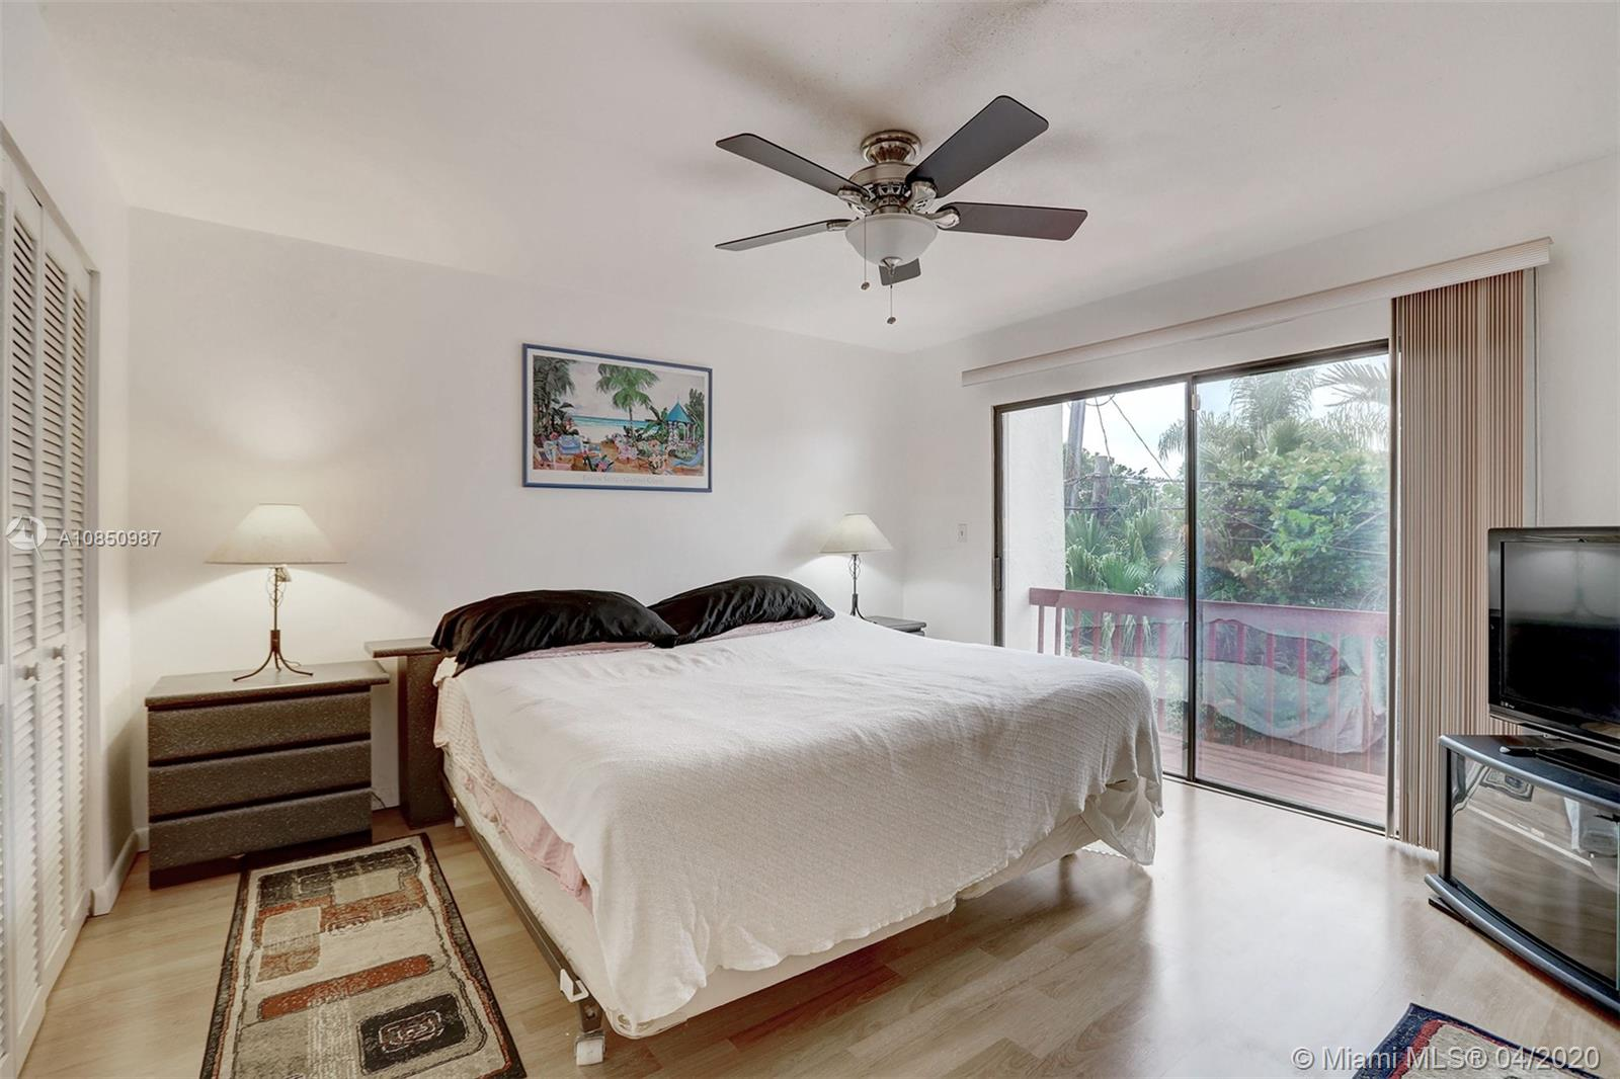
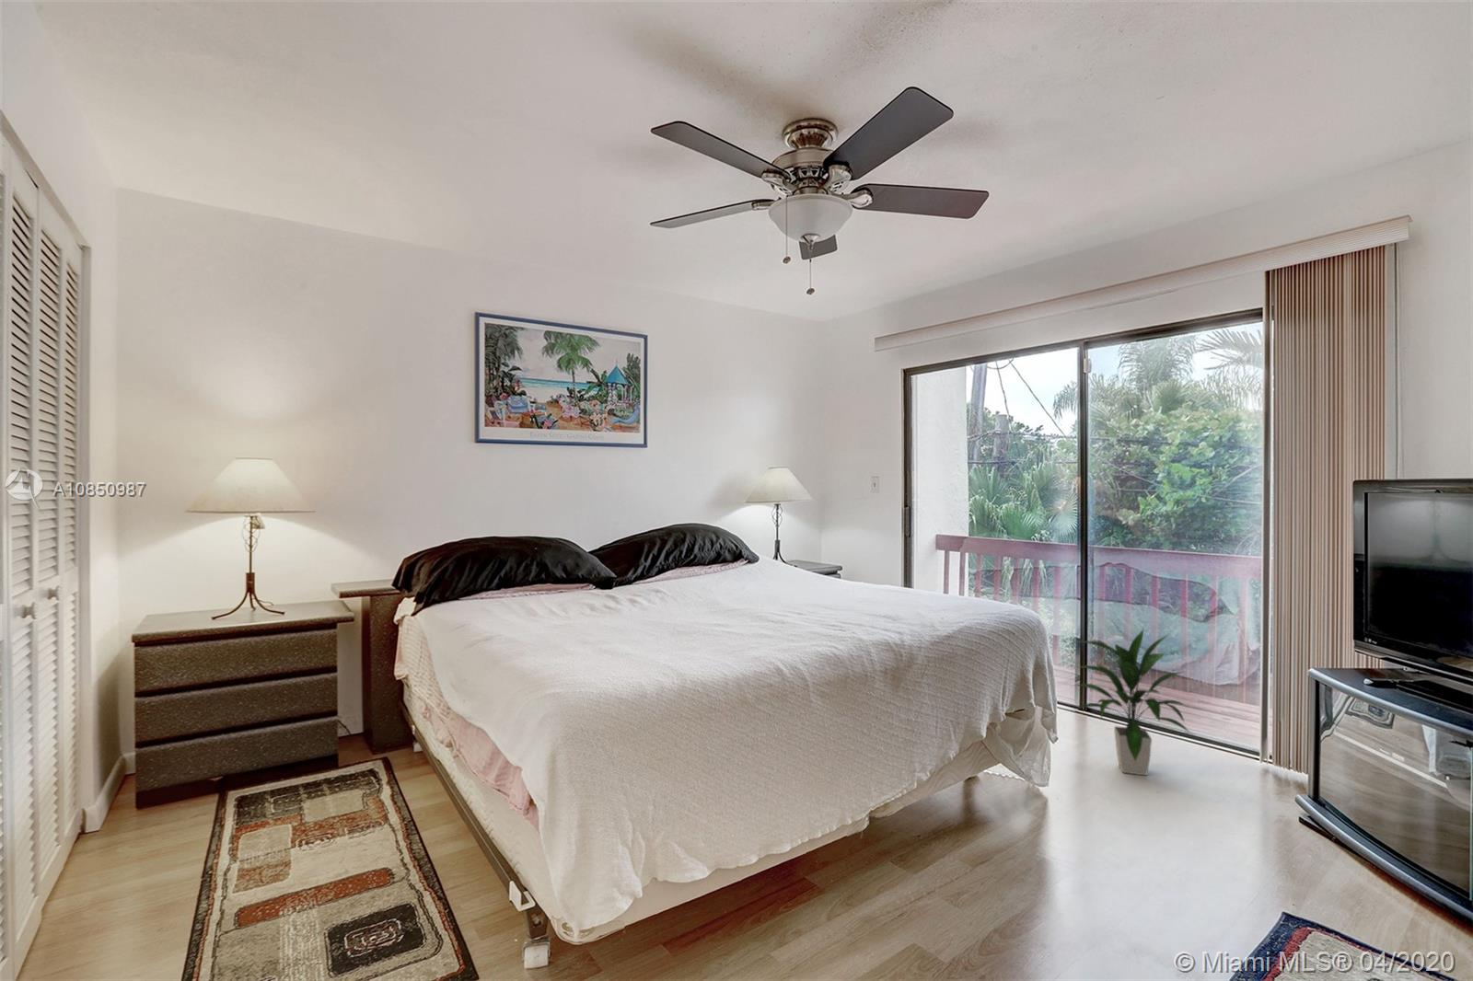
+ indoor plant [1071,627,1192,776]
